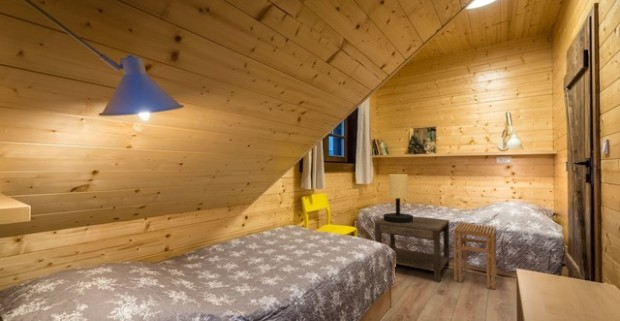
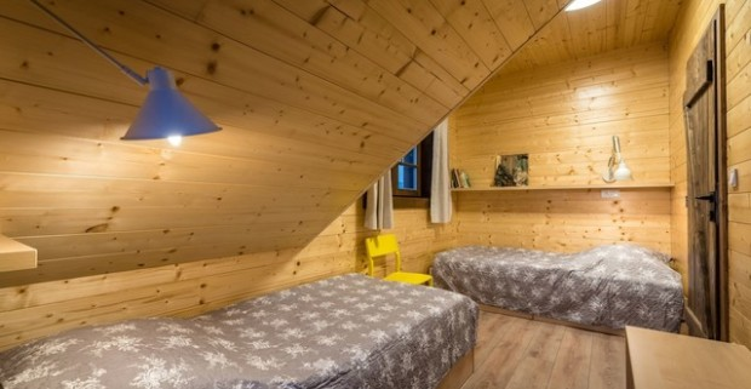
- side table [374,215,450,283]
- table lamp [383,173,414,223]
- stool [453,221,498,291]
